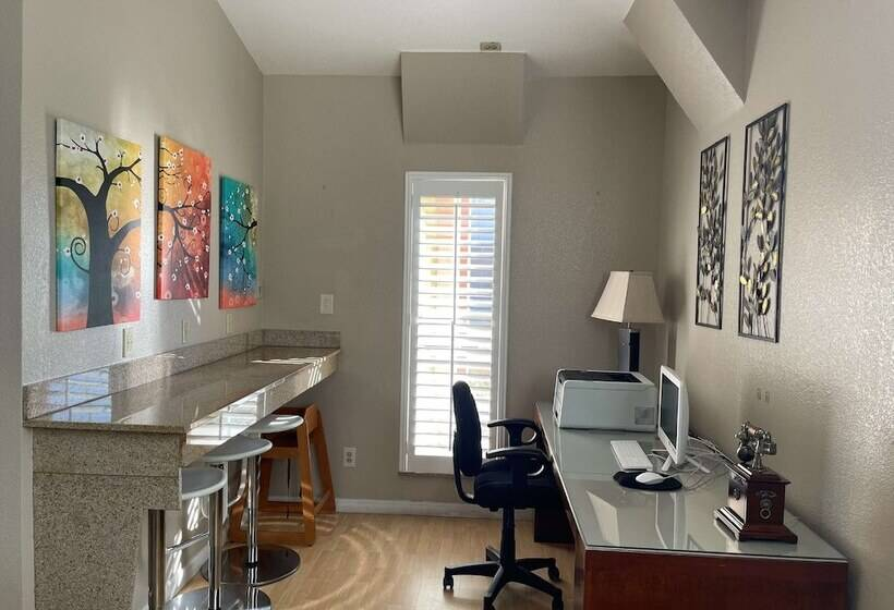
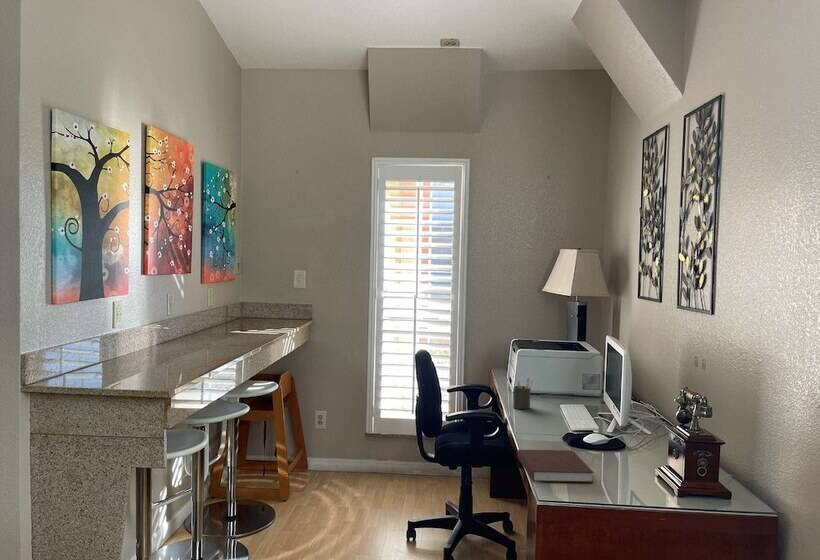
+ notebook [517,449,595,483]
+ pen holder [512,375,534,410]
